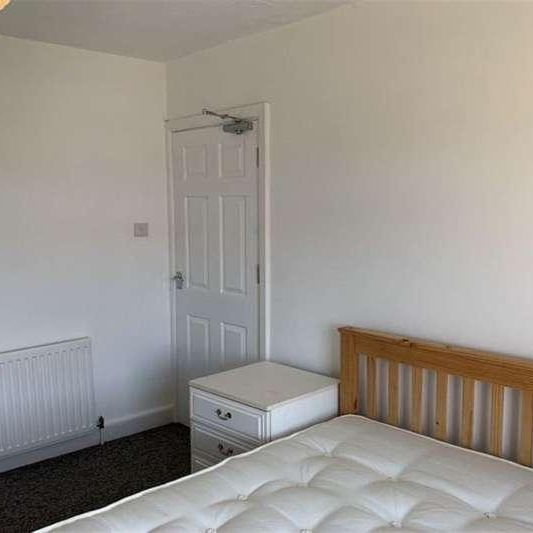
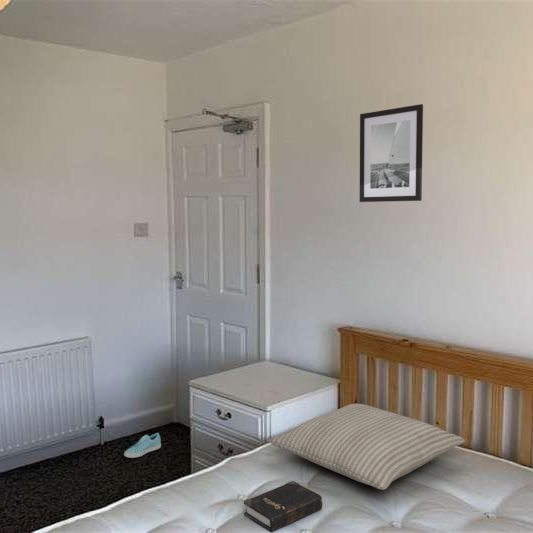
+ wall art [359,103,424,203]
+ pillow [268,403,466,491]
+ hardback book [243,480,323,533]
+ sneaker [123,432,162,459]
